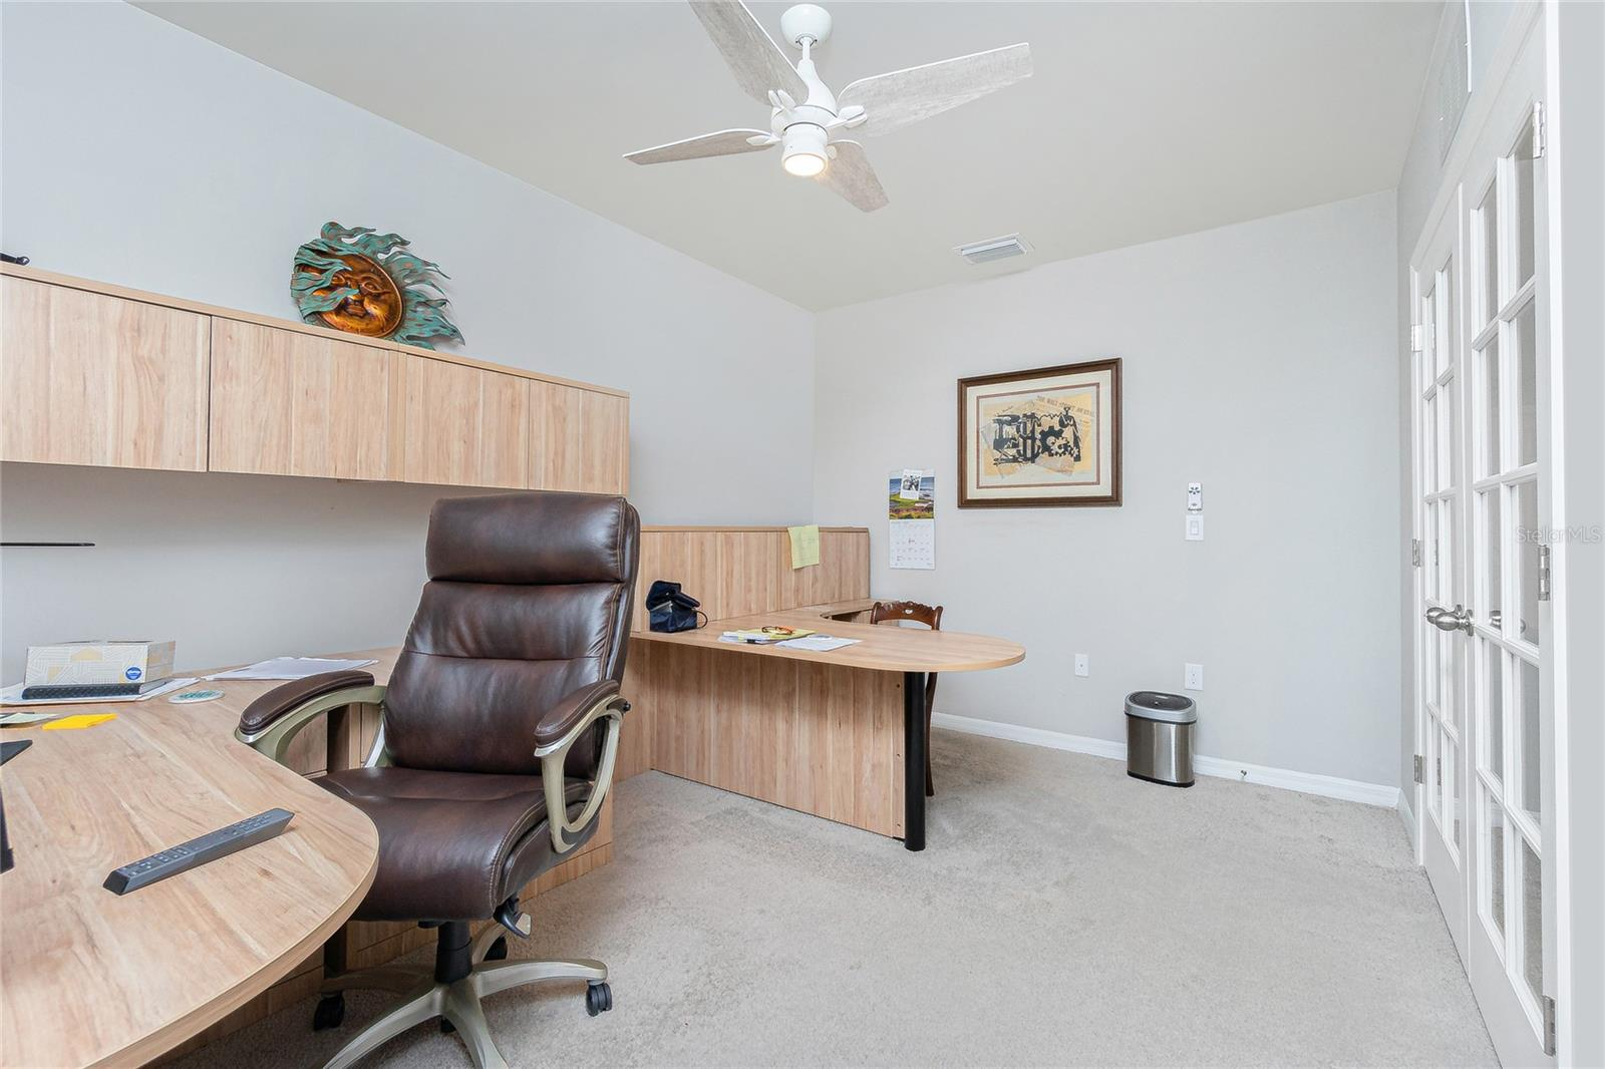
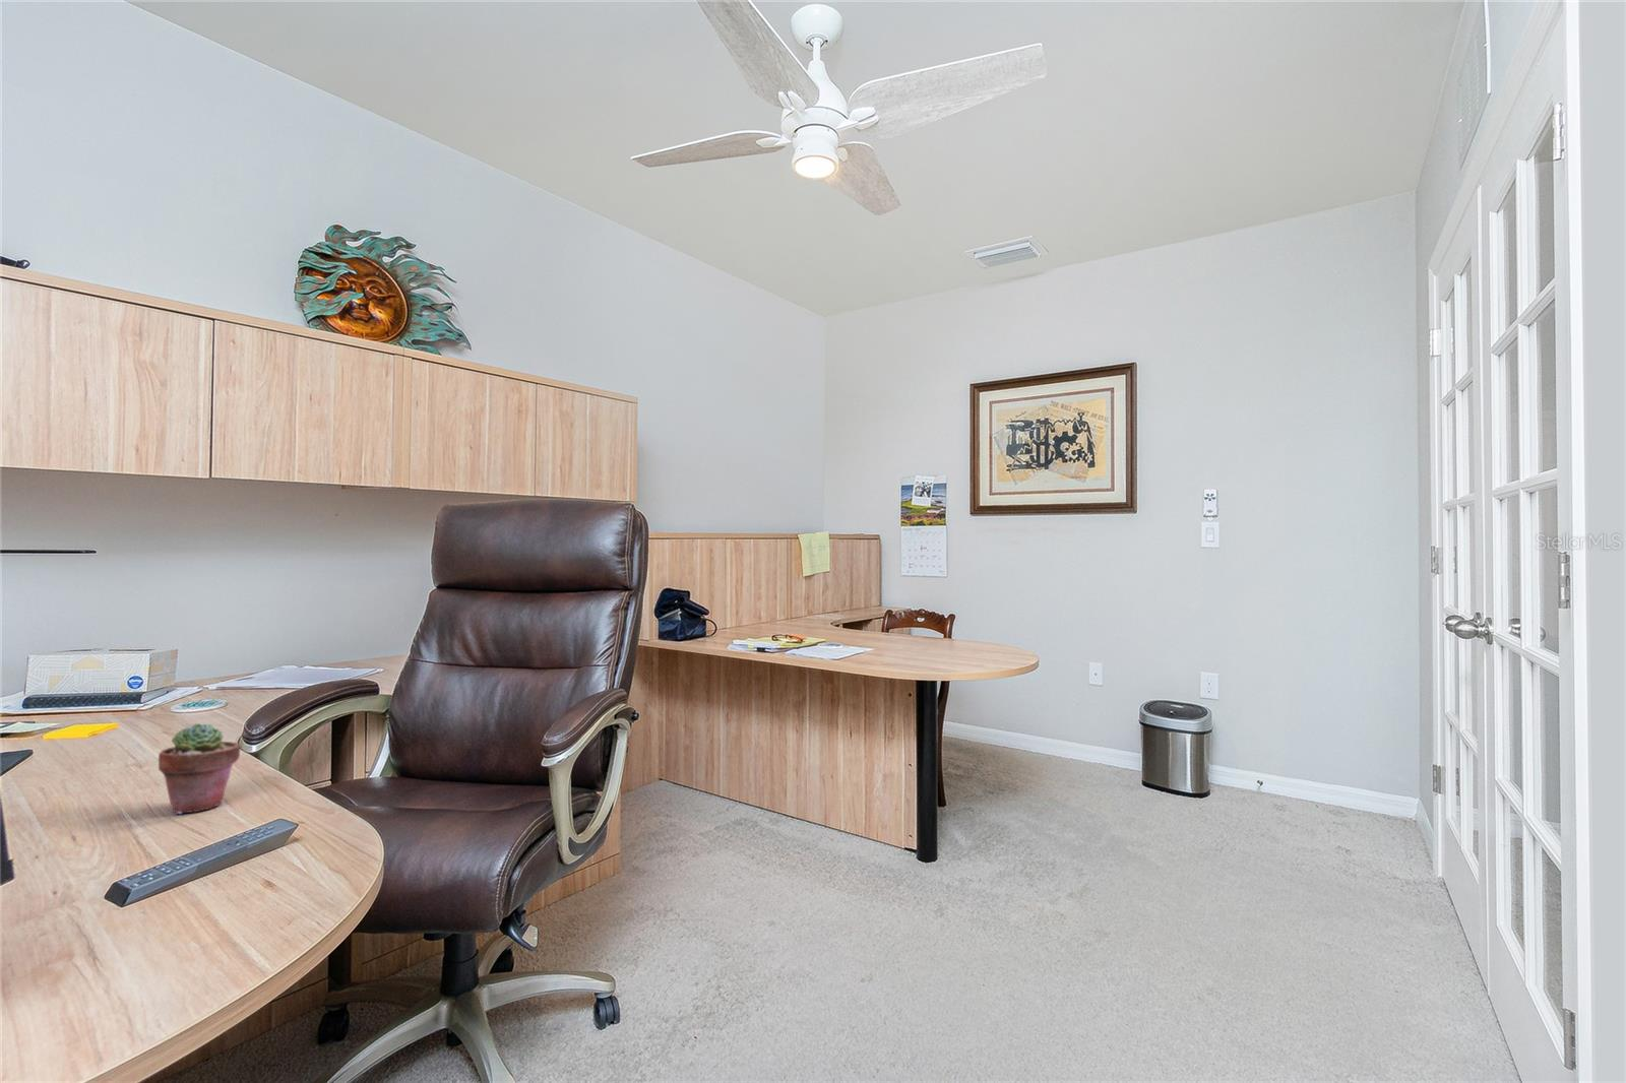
+ potted succulent [157,723,242,815]
